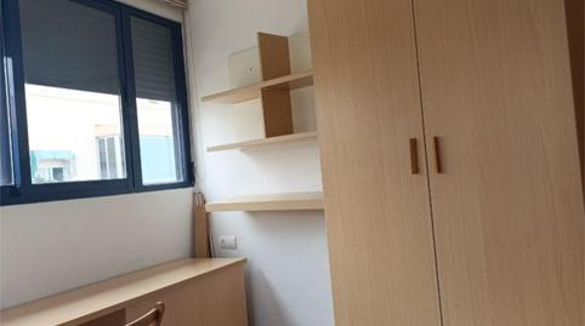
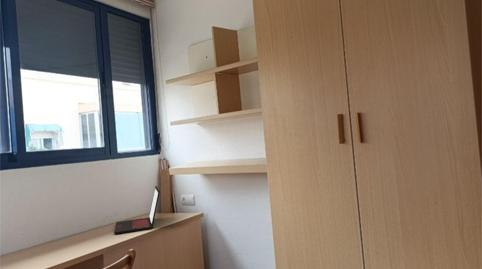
+ laptop [113,185,161,235]
